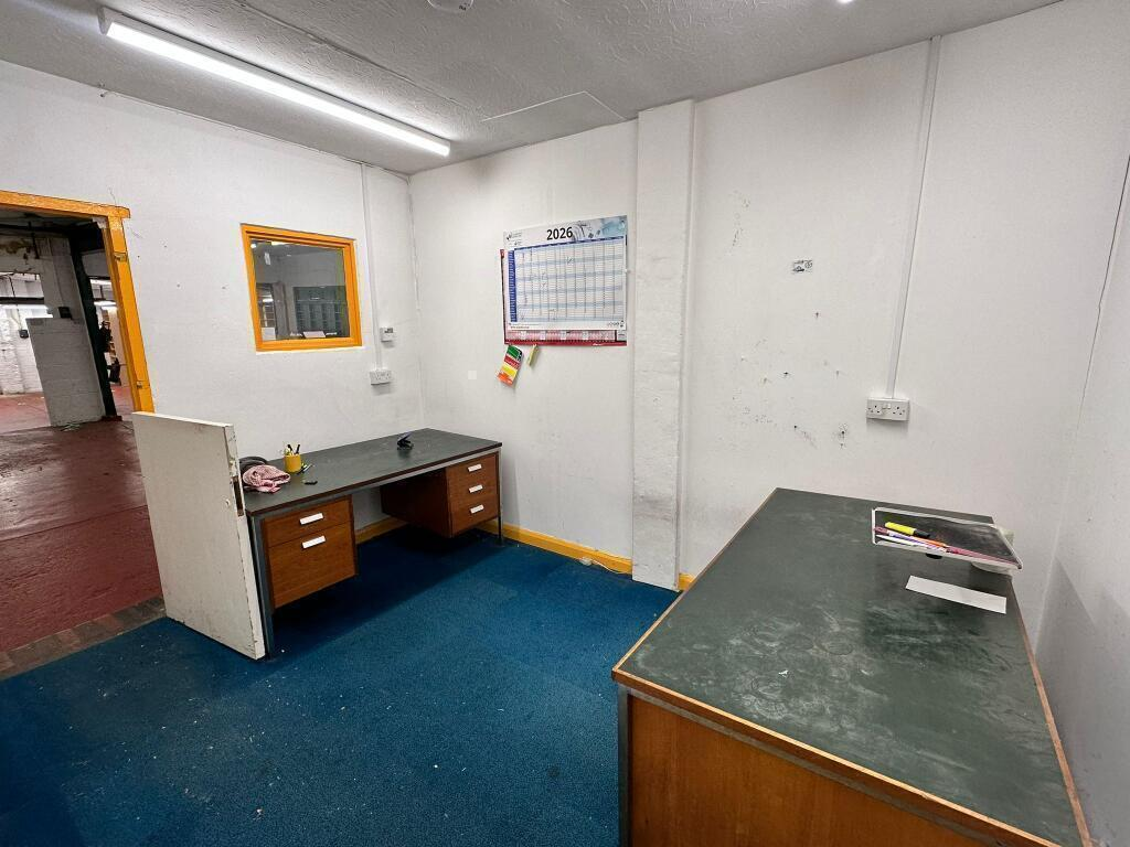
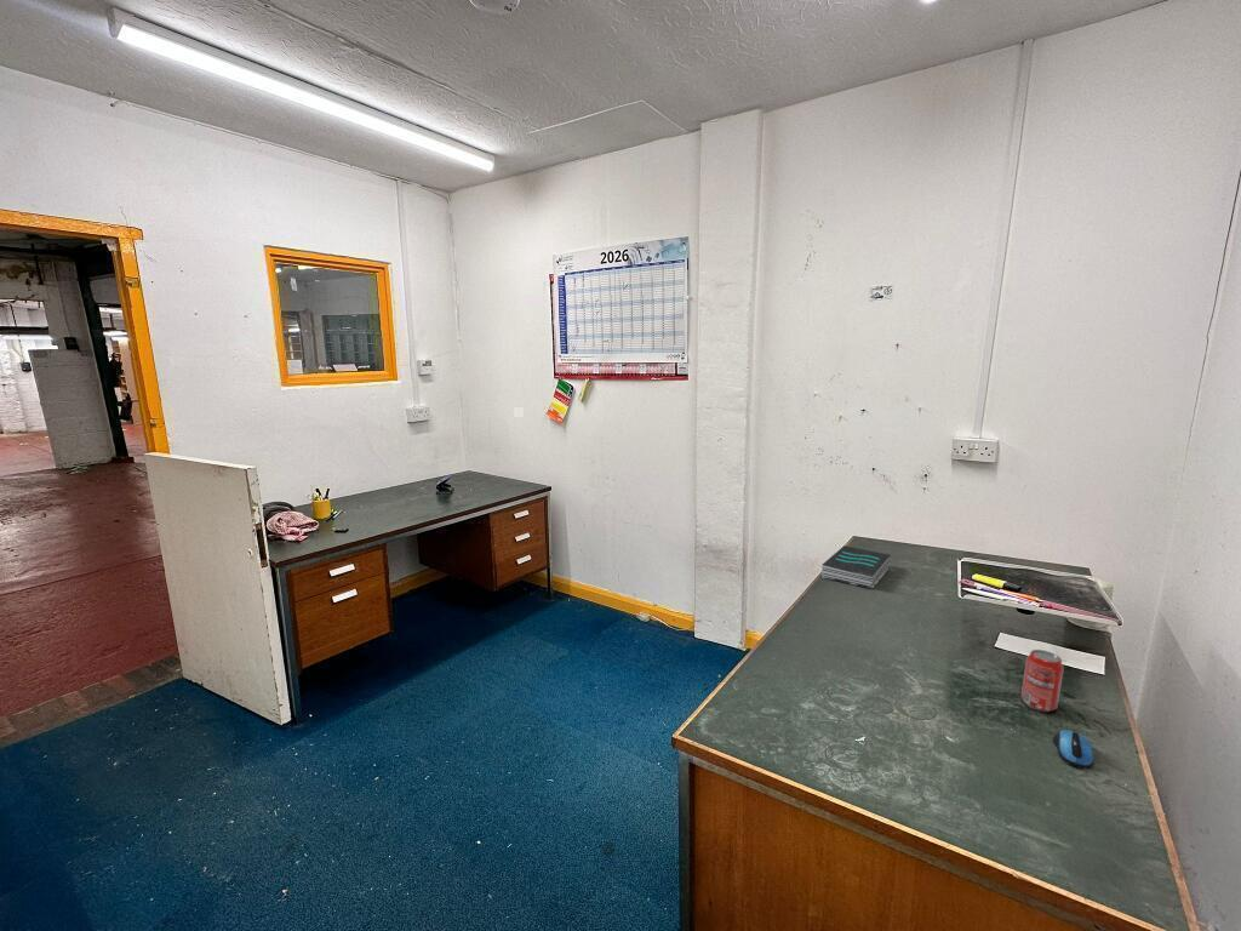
+ computer mouse [1052,729,1094,770]
+ book [820,544,892,590]
+ beverage can [1020,649,1065,713]
